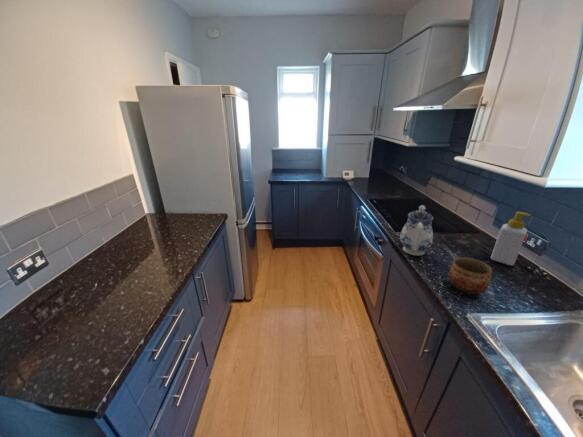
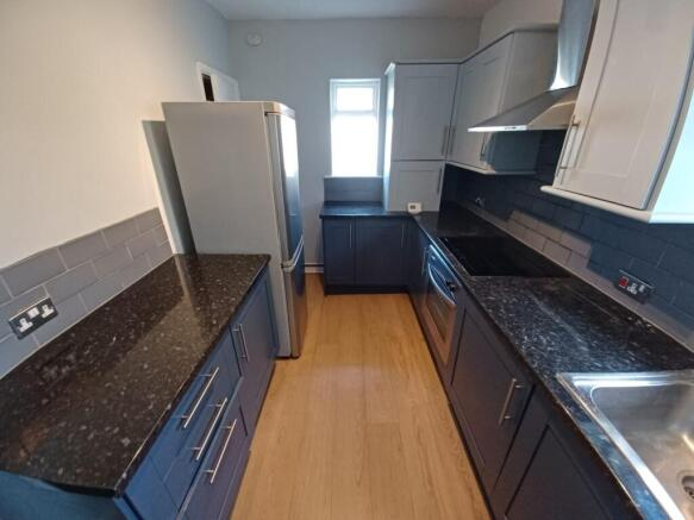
- teapot [399,204,435,256]
- bowl [448,256,493,295]
- soap bottle [490,211,532,267]
